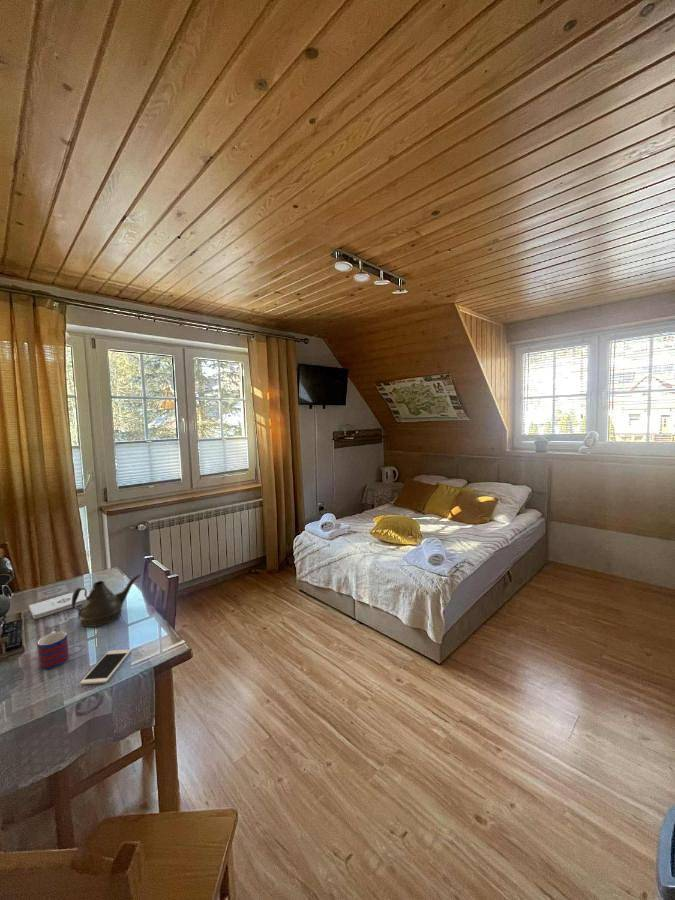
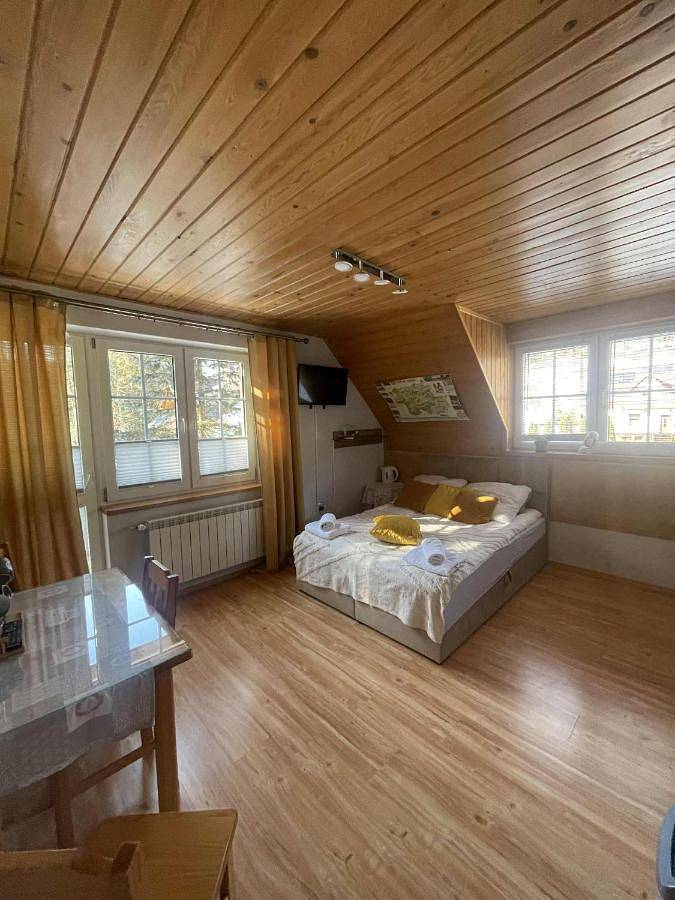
- notepad [28,587,90,620]
- cell phone [79,648,132,686]
- teapot [72,573,142,628]
- mug [36,630,70,670]
